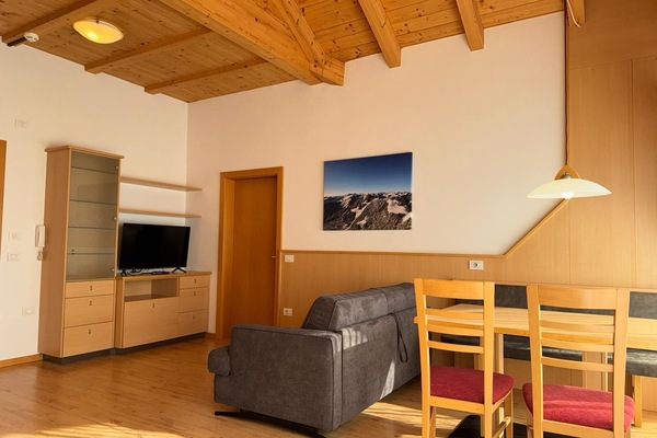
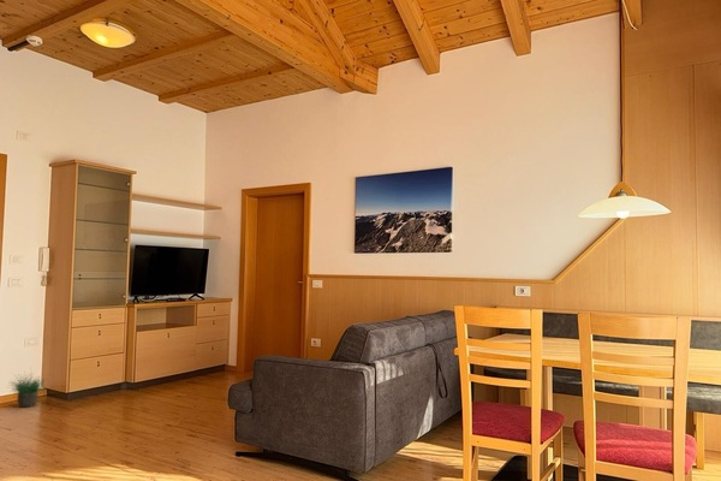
+ potted plant [7,367,48,409]
